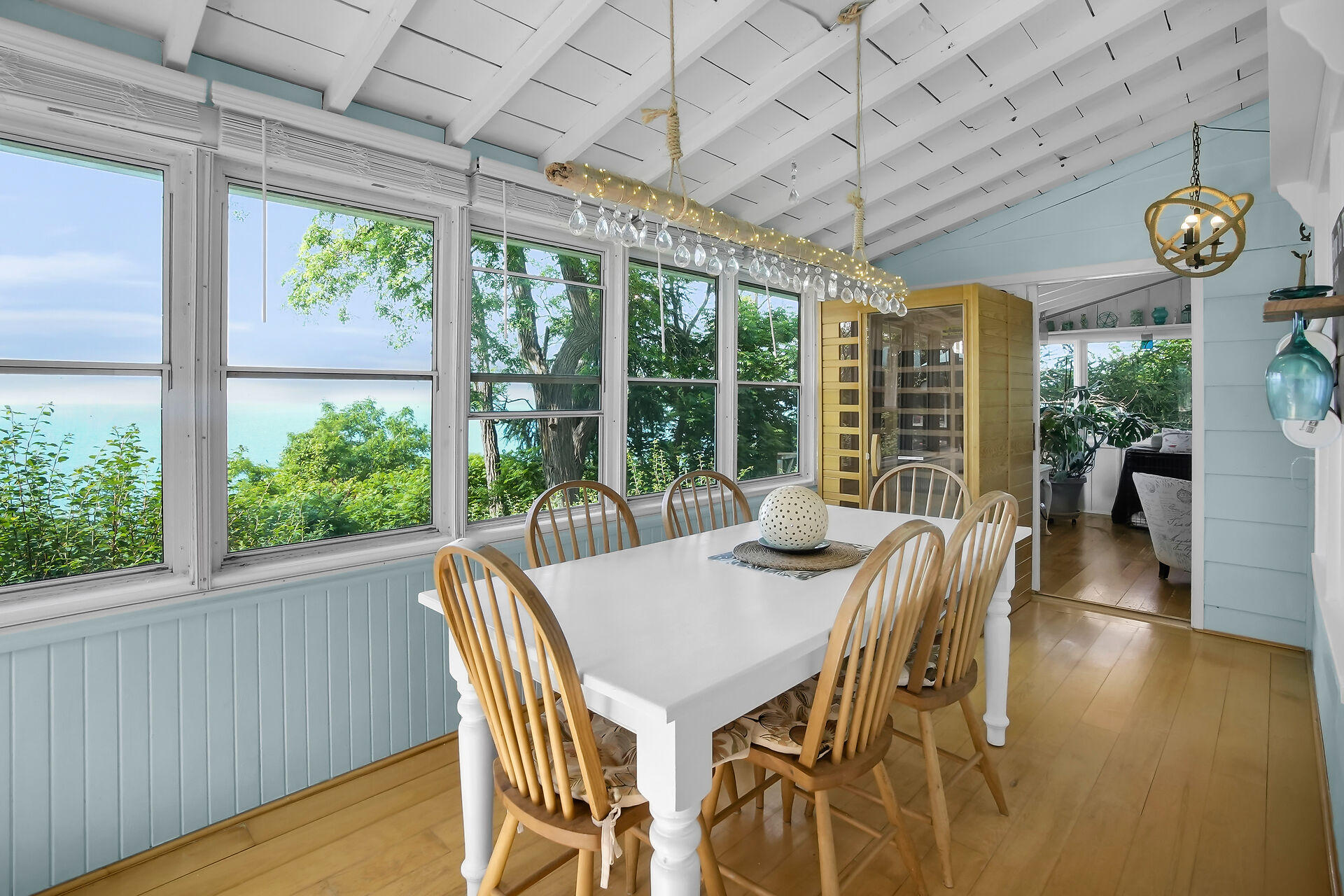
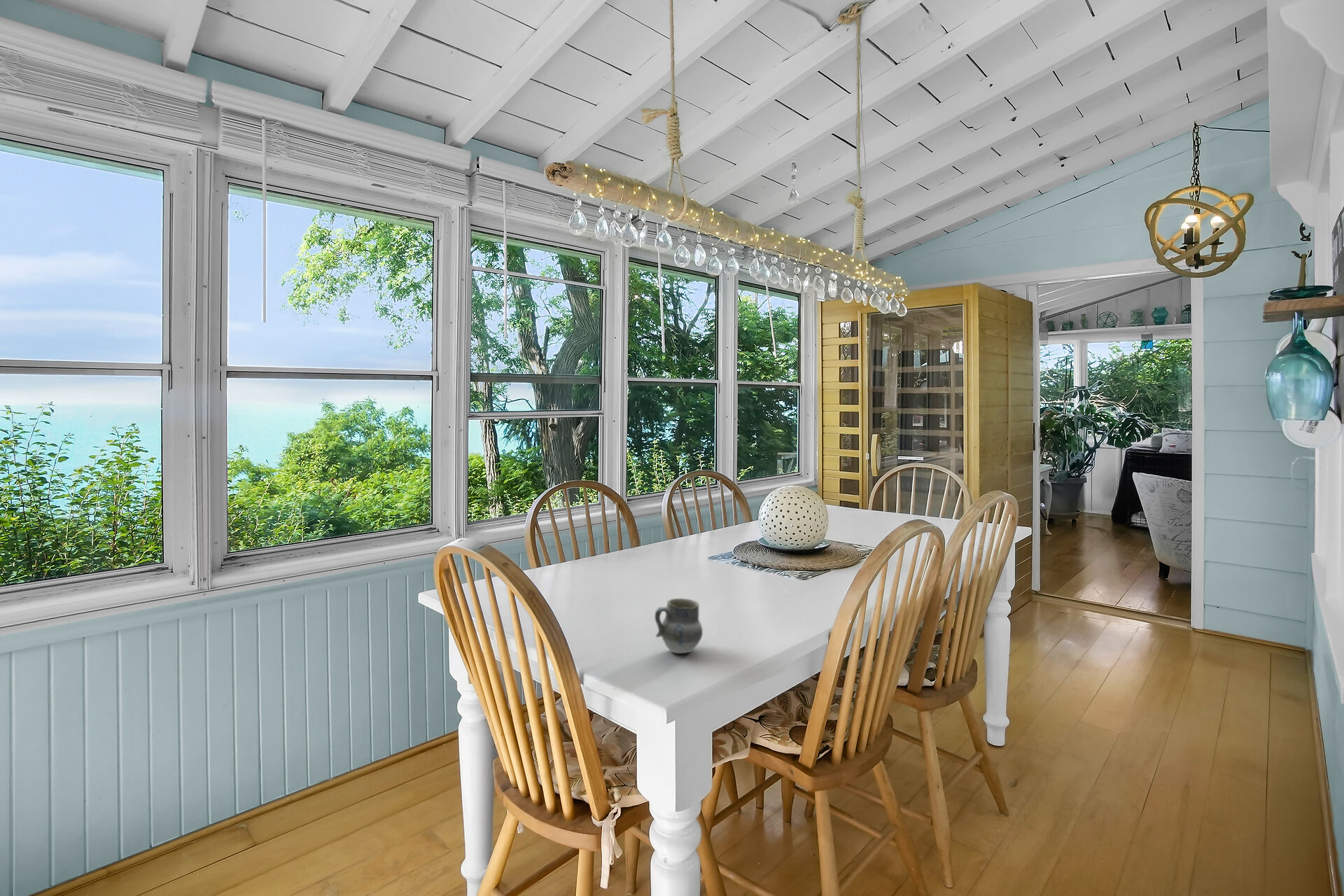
+ cup [654,598,703,654]
